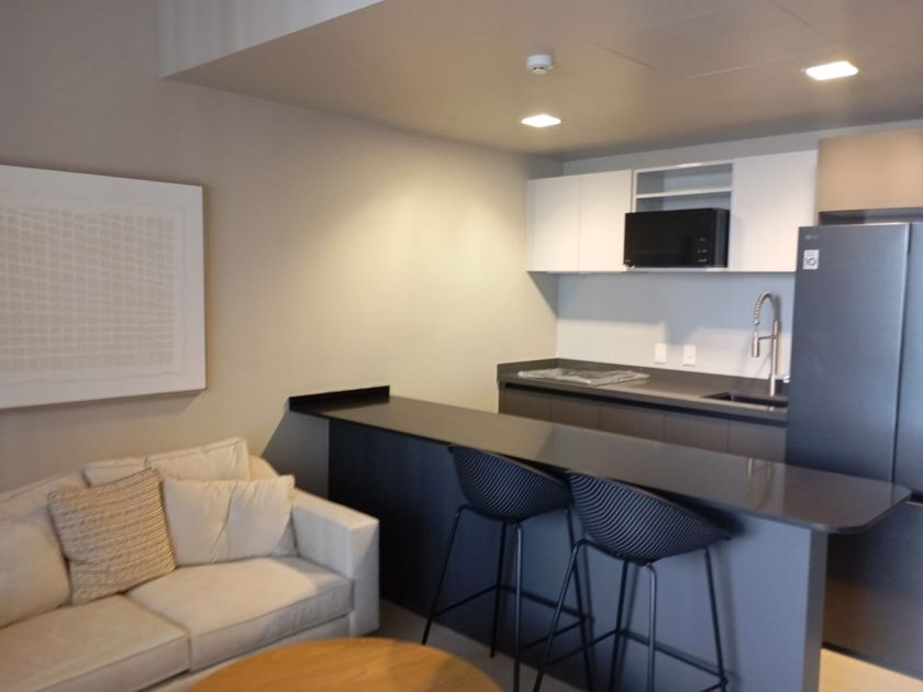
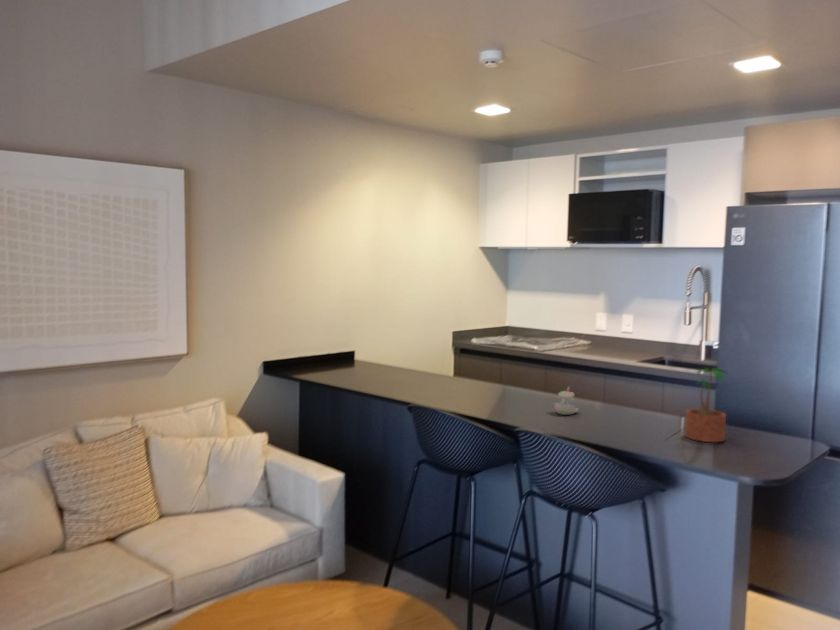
+ candle [553,385,580,416]
+ potted plant [684,367,730,443]
